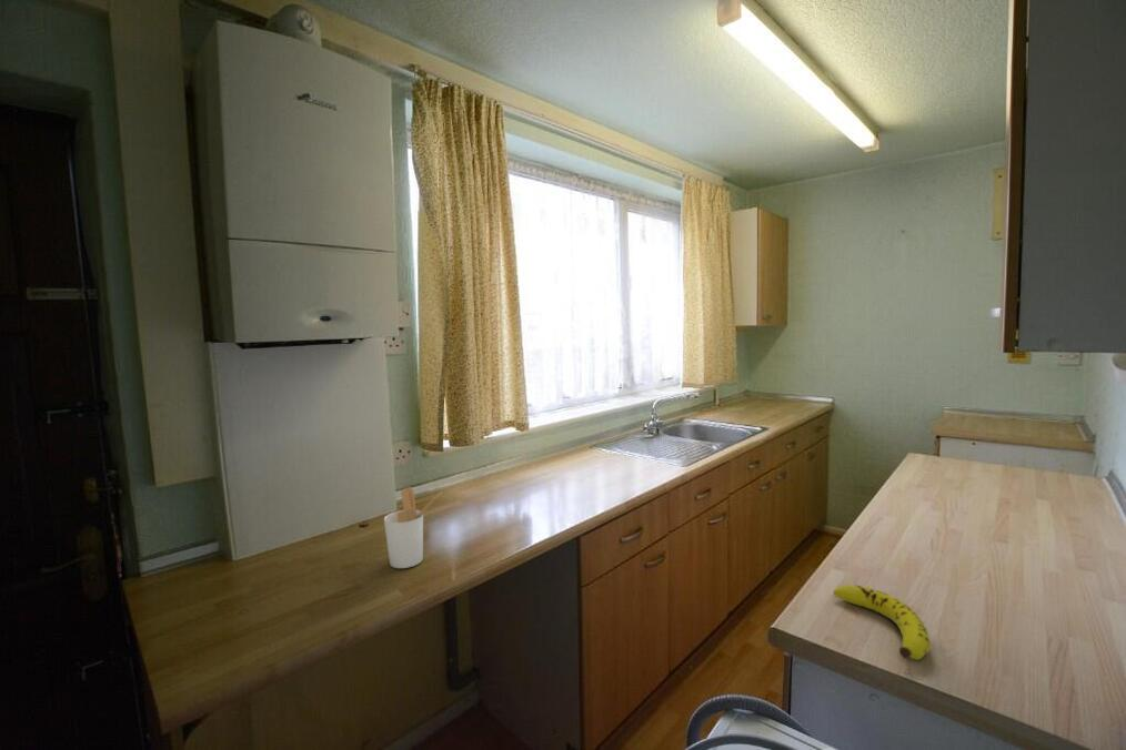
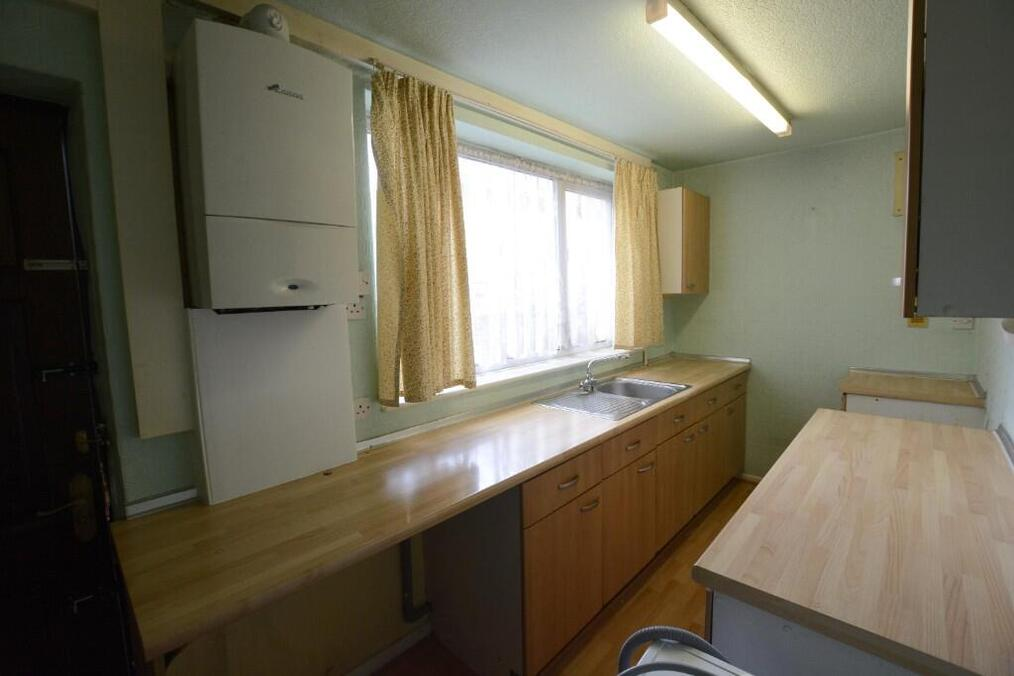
- utensil holder [383,486,443,569]
- fruit [833,584,932,661]
